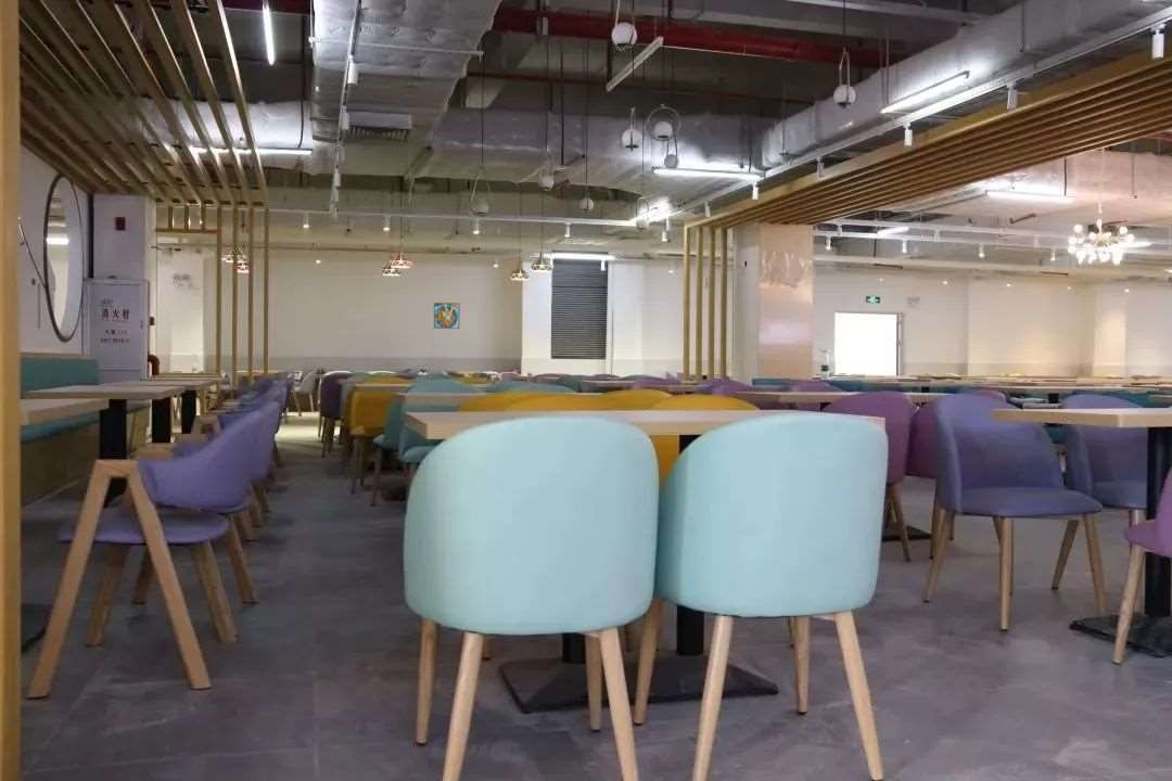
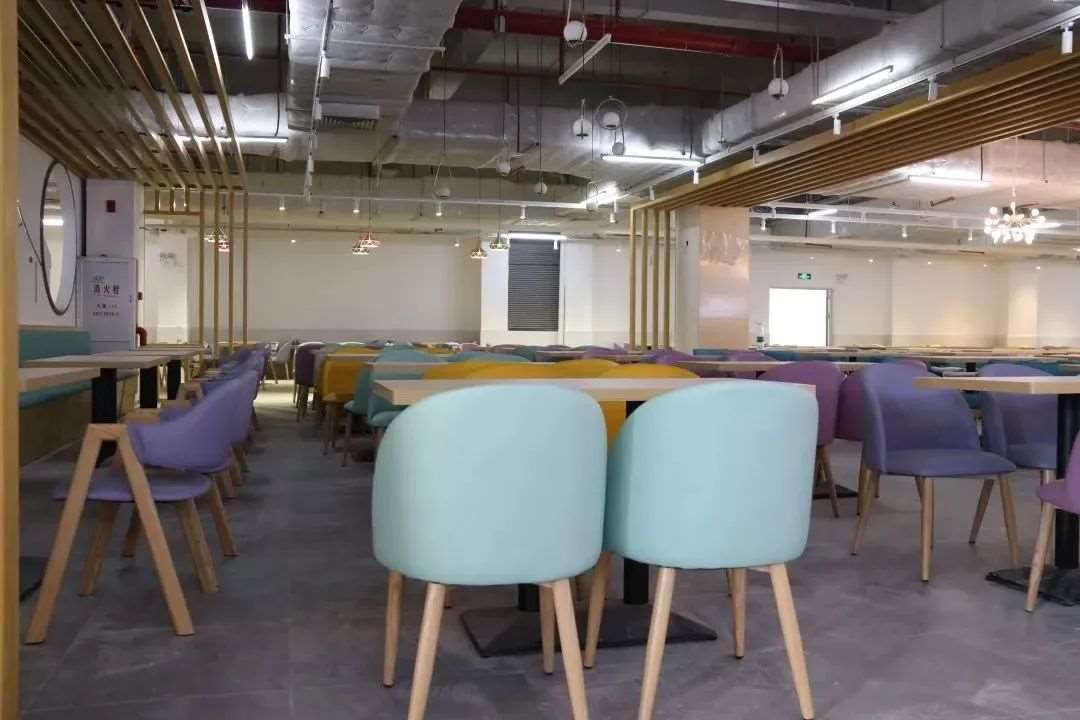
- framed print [433,302,460,330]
